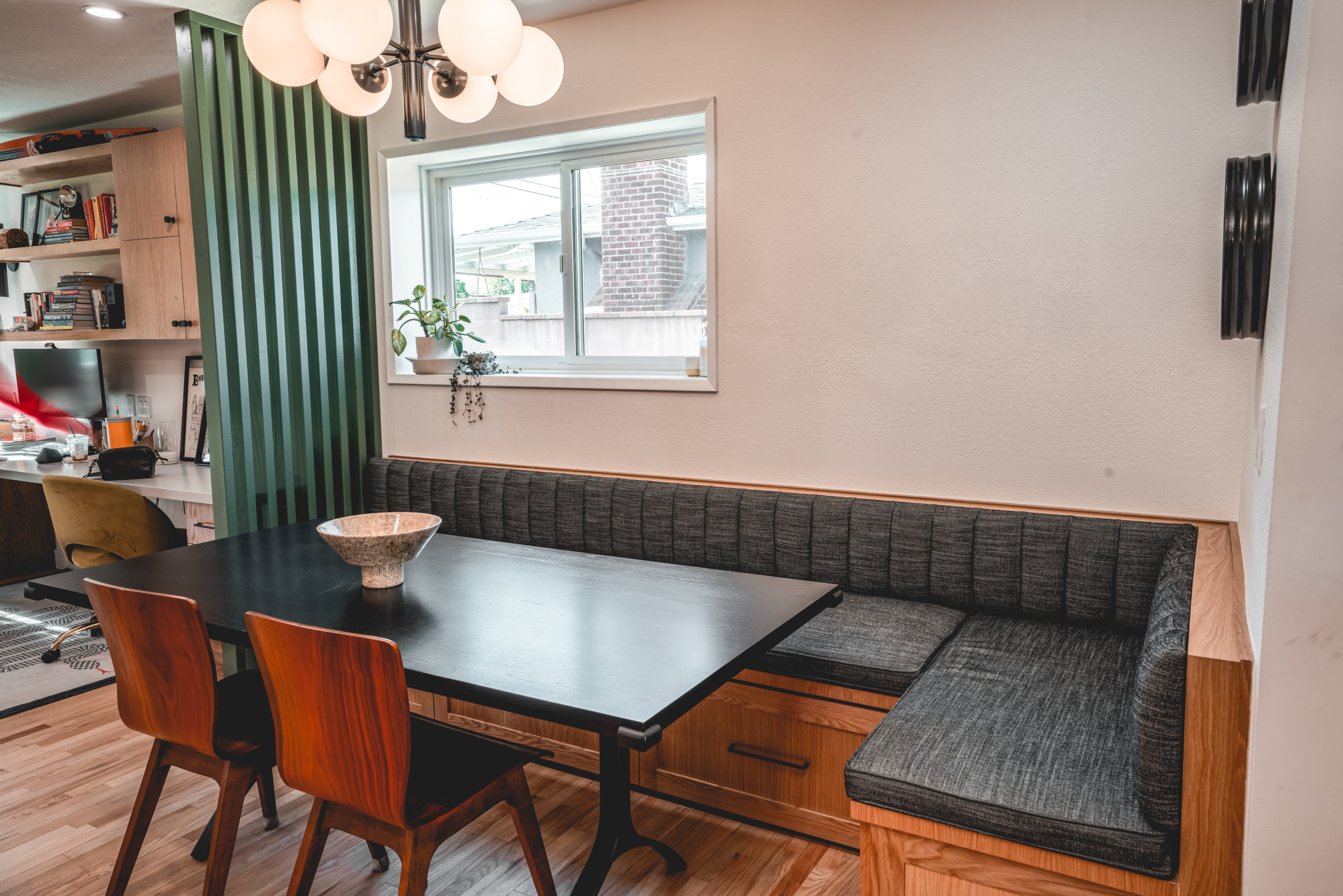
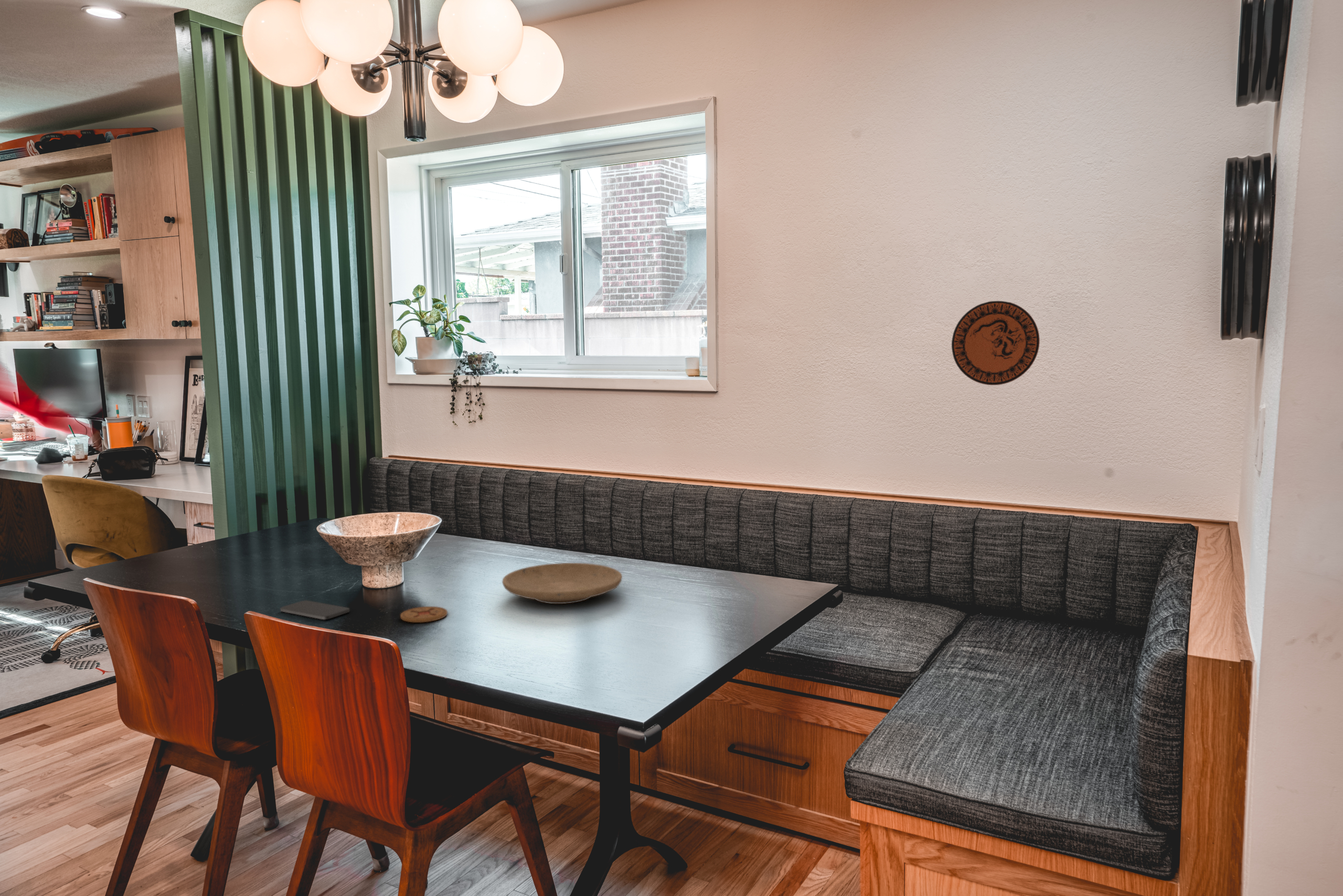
+ smartphone [280,600,350,620]
+ coaster [400,606,448,623]
+ plate [502,562,623,604]
+ decorative plate [951,301,1040,386]
